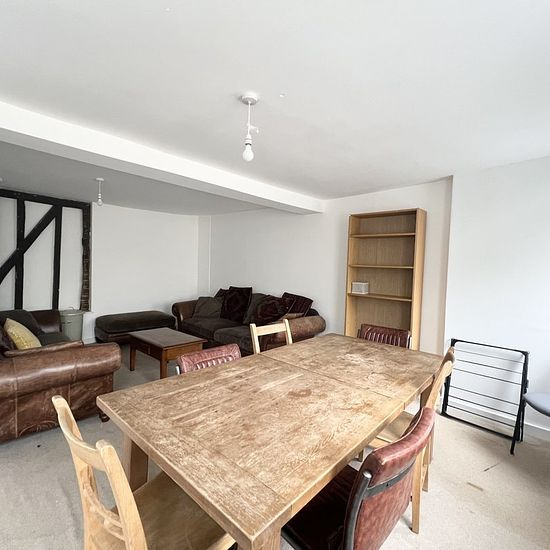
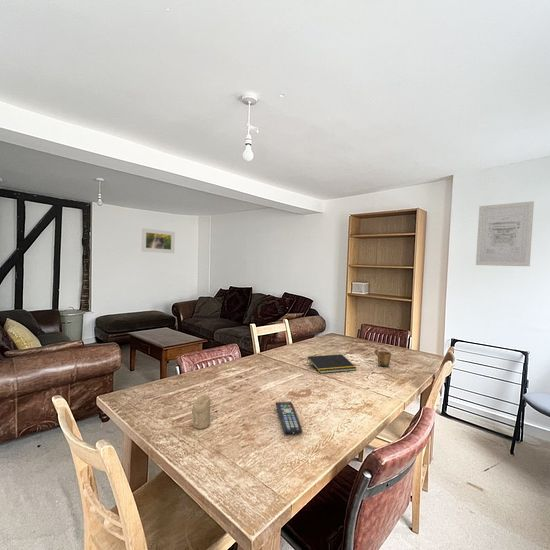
+ wall art [475,200,535,267]
+ remote control [275,401,303,435]
+ mug [374,348,392,368]
+ candle [191,394,212,430]
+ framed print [141,227,176,254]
+ notepad [306,353,357,374]
